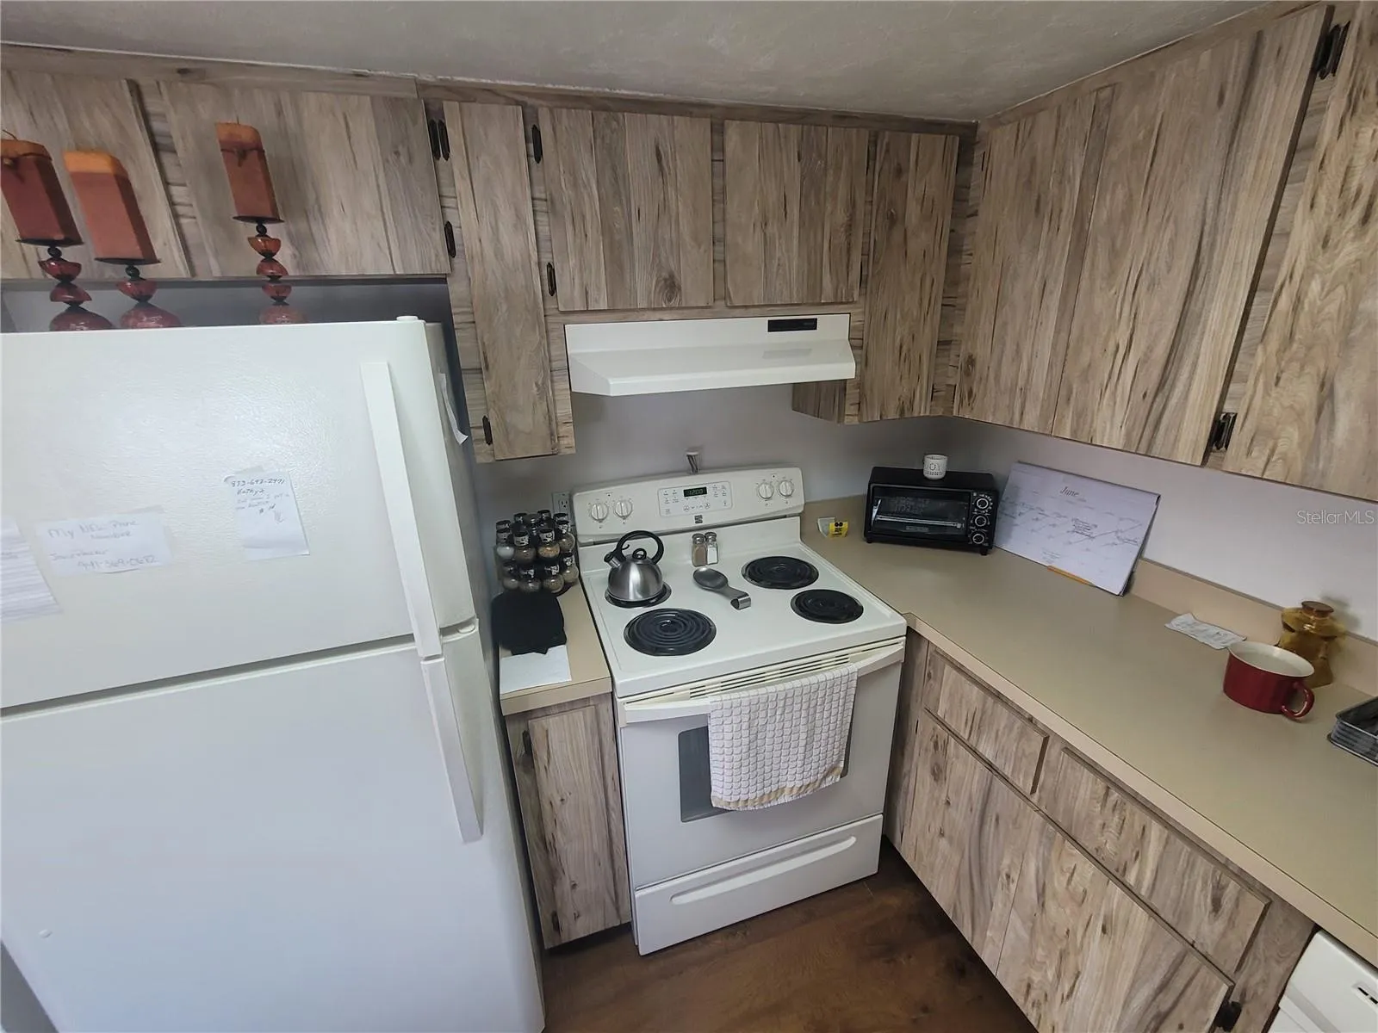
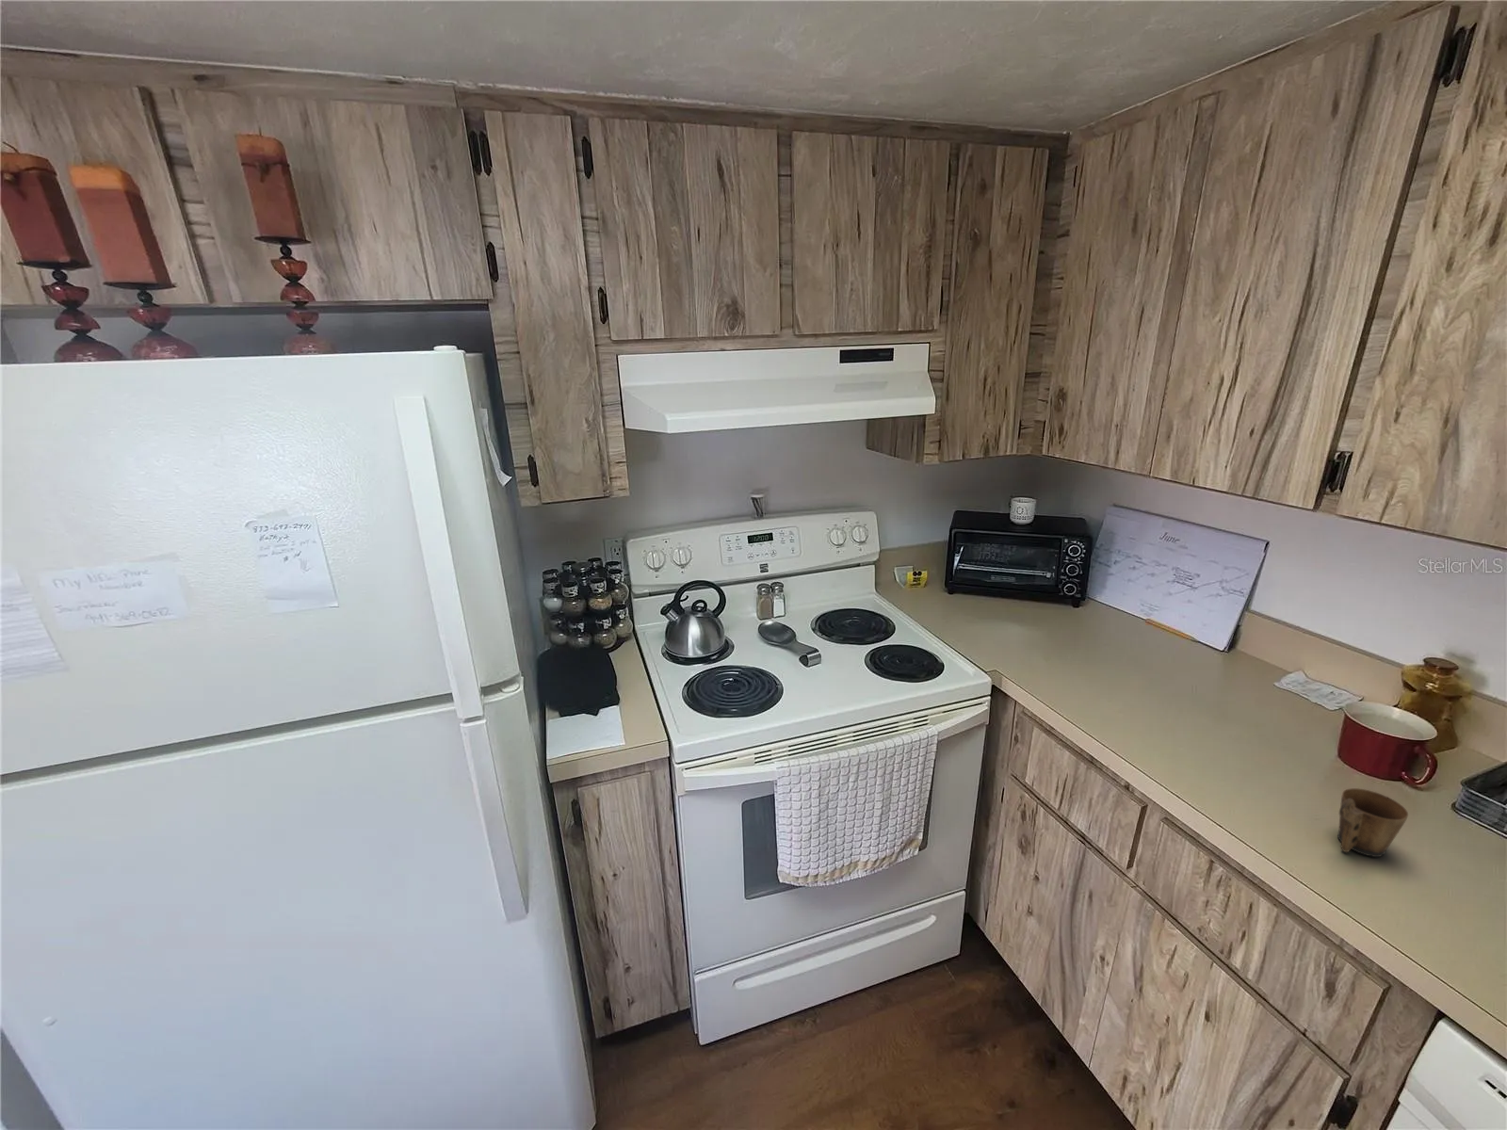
+ mug [1336,787,1409,858]
